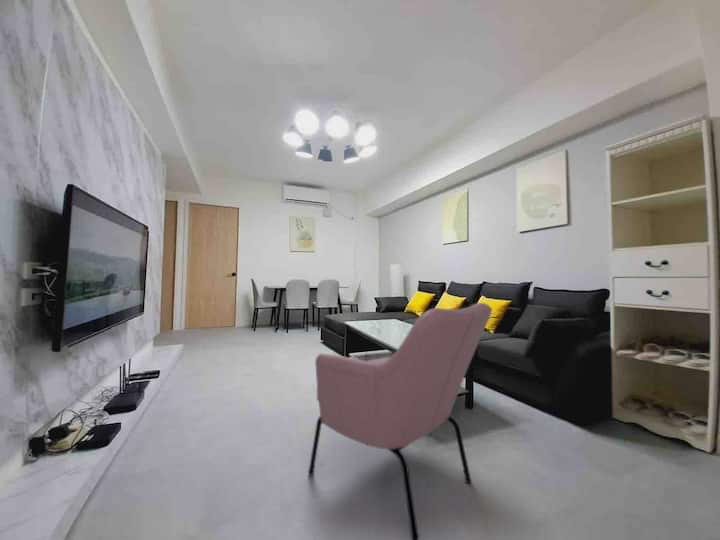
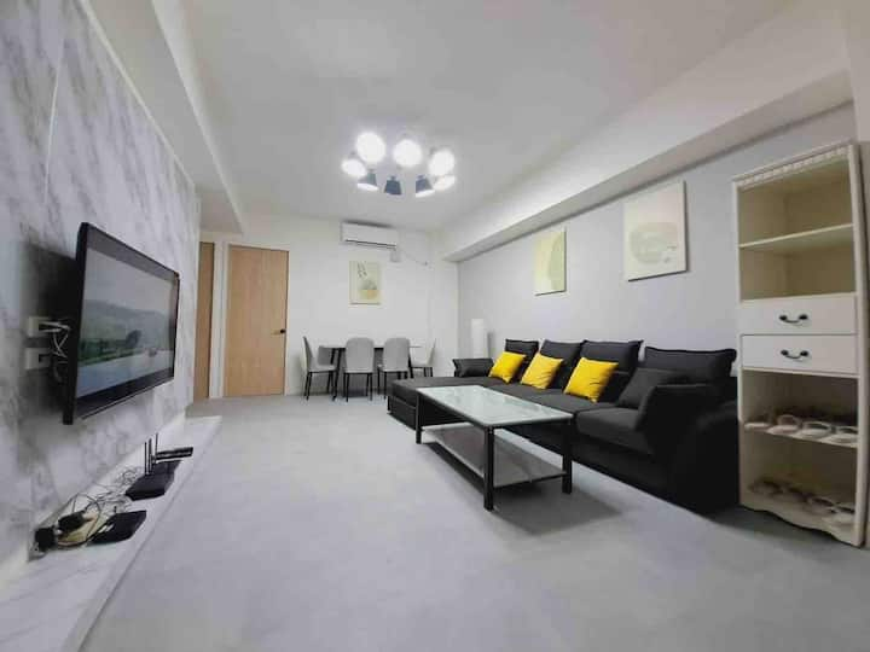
- armchair [307,302,493,540]
